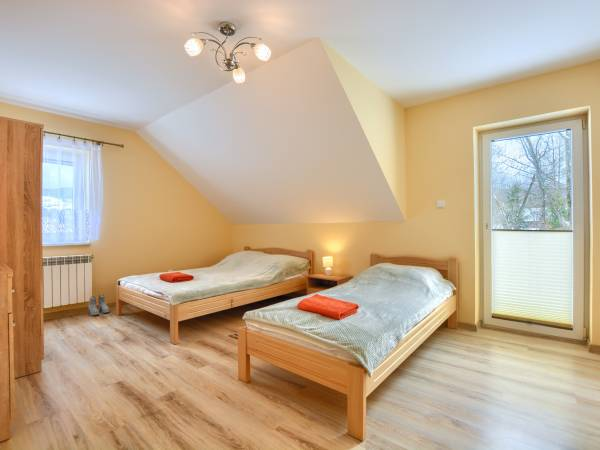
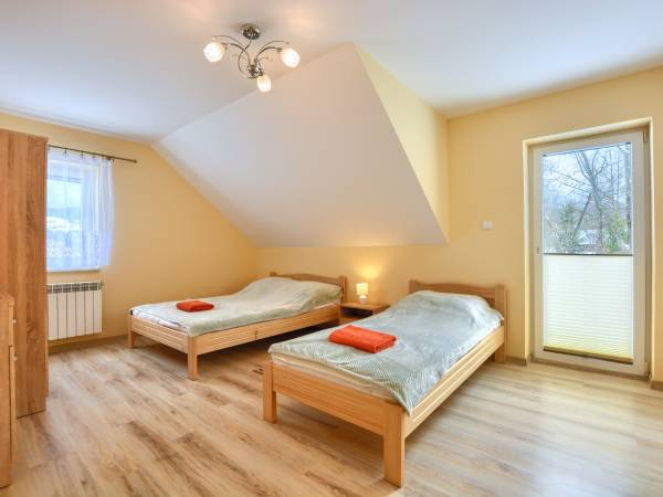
- boots [87,294,110,317]
